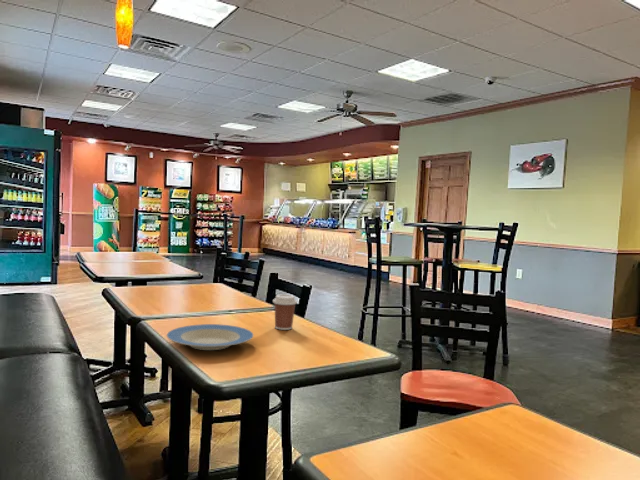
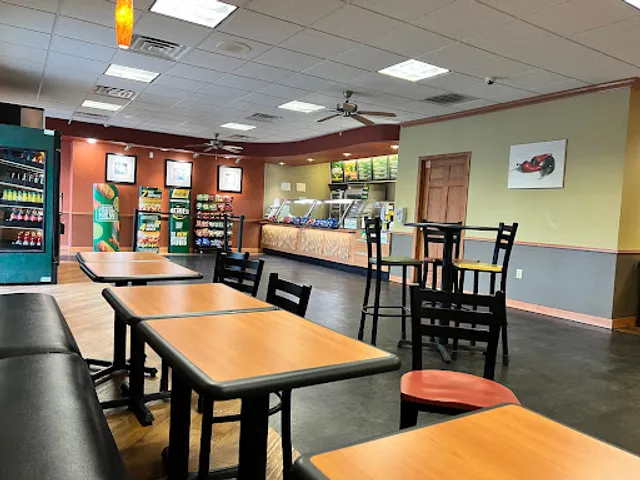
- plate [165,323,254,351]
- coffee cup [272,294,298,331]
